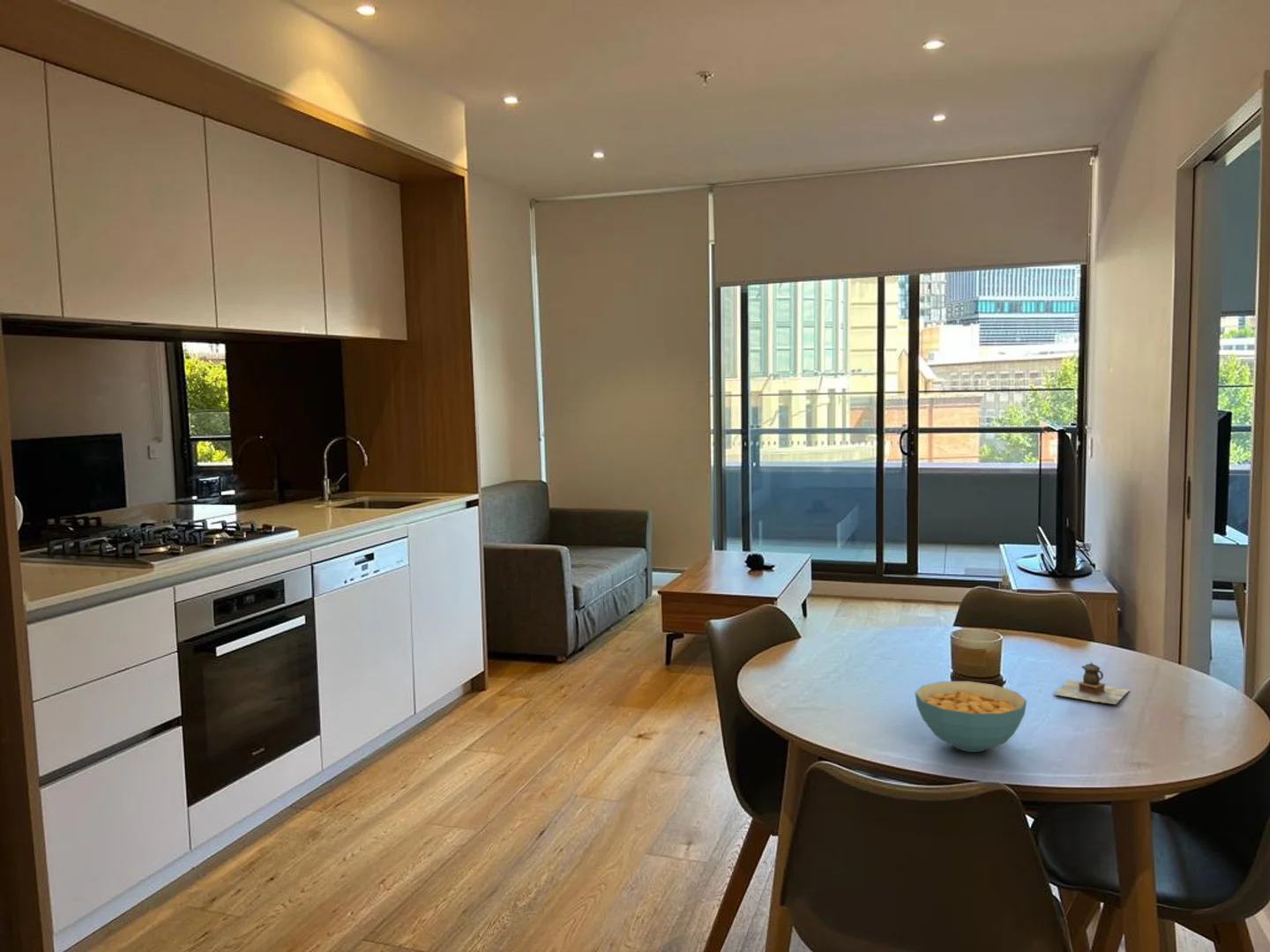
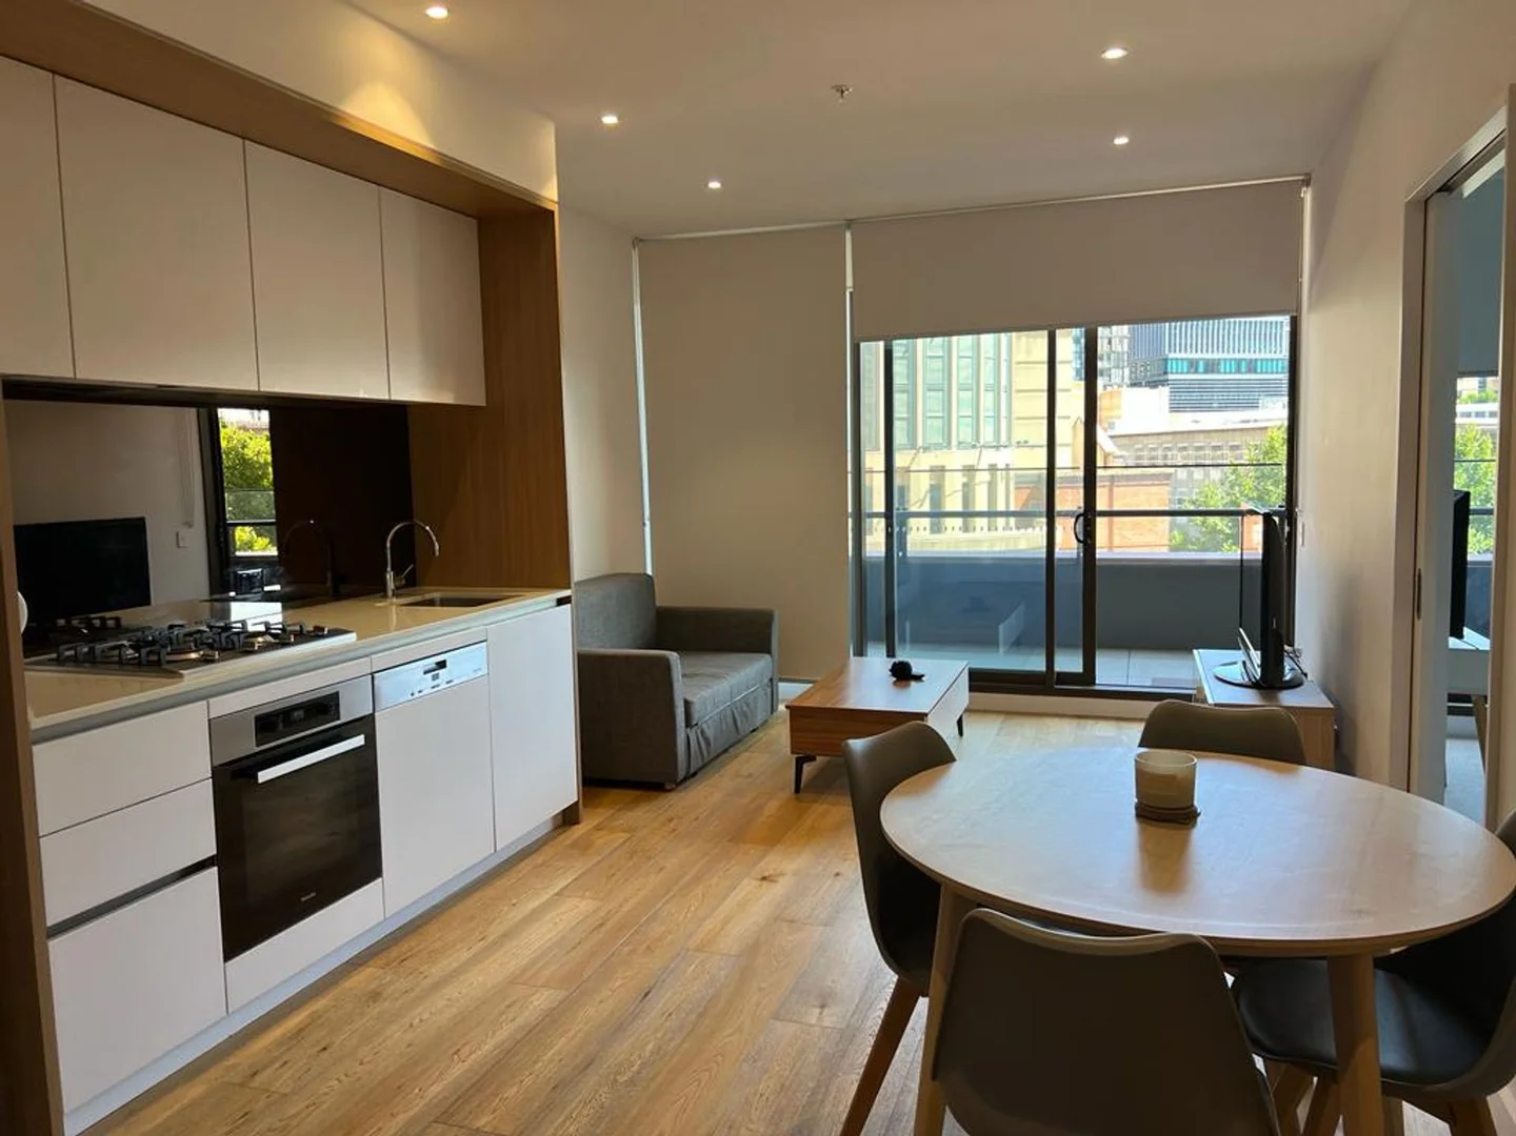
- teapot [1053,661,1131,705]
- cereal bowl [915,681,1027,753]
